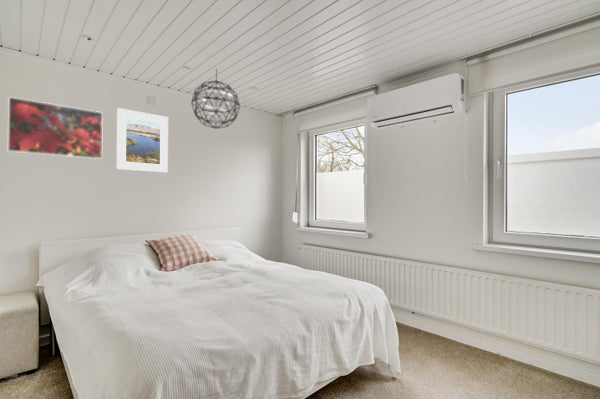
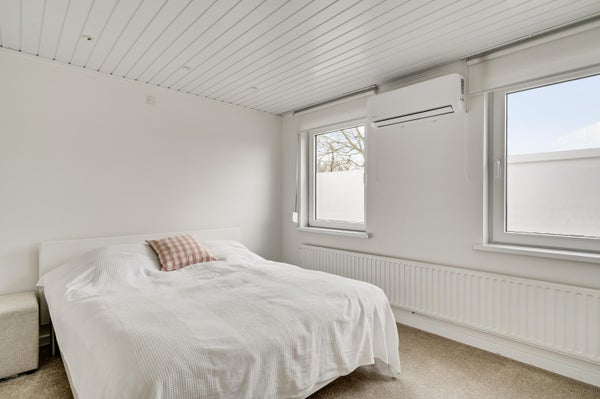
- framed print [7,96,104,160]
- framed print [115,107,169,174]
- pendant light [190,68,241,130]
